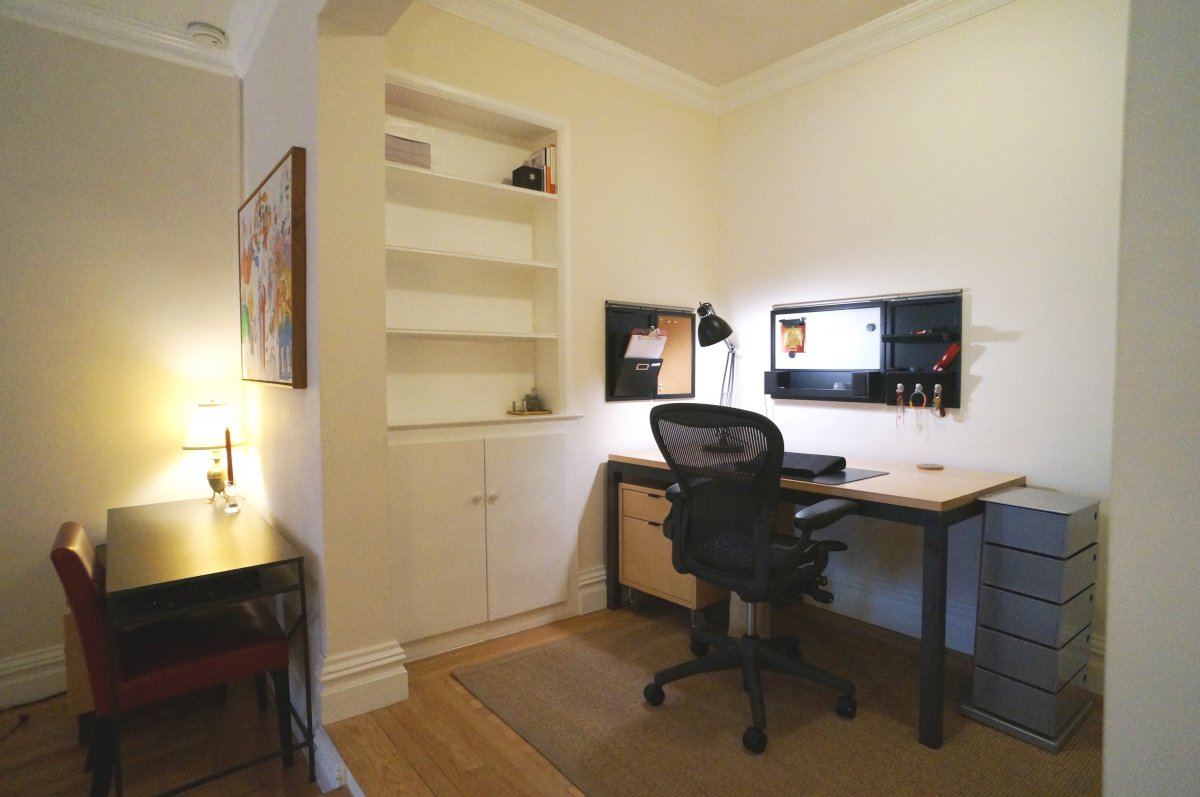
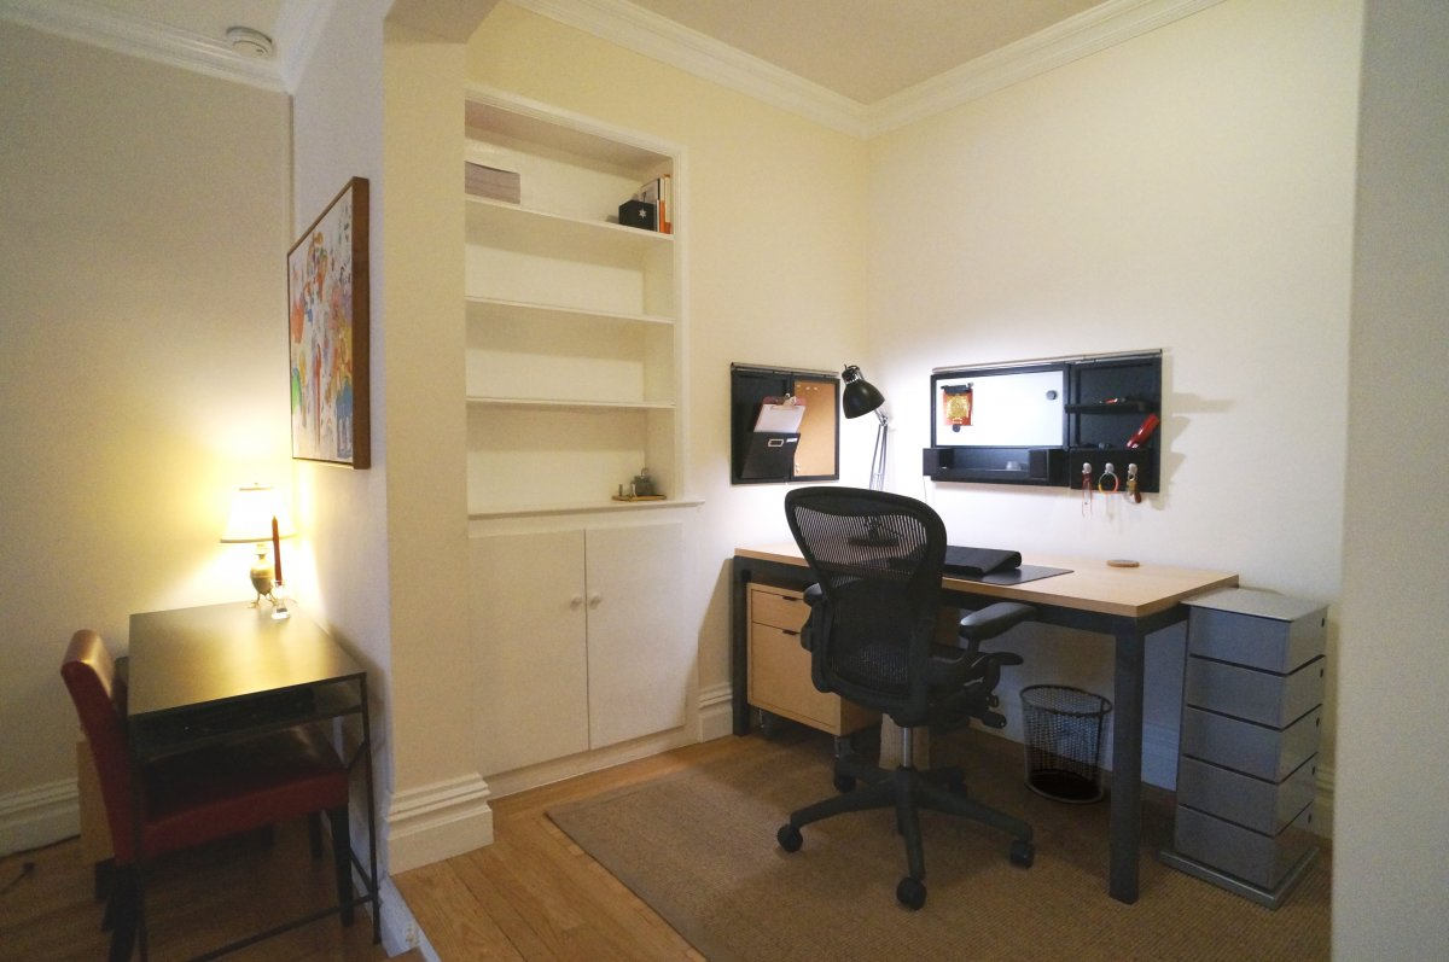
+ waste bin [1018,683,1115,805]
